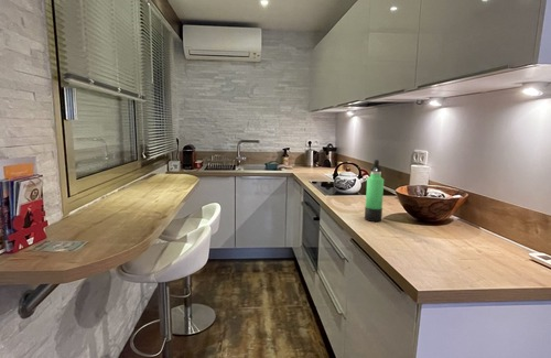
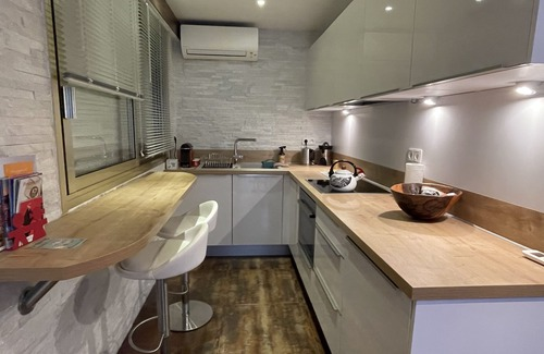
- thermos bottle [364,159,385,223]
